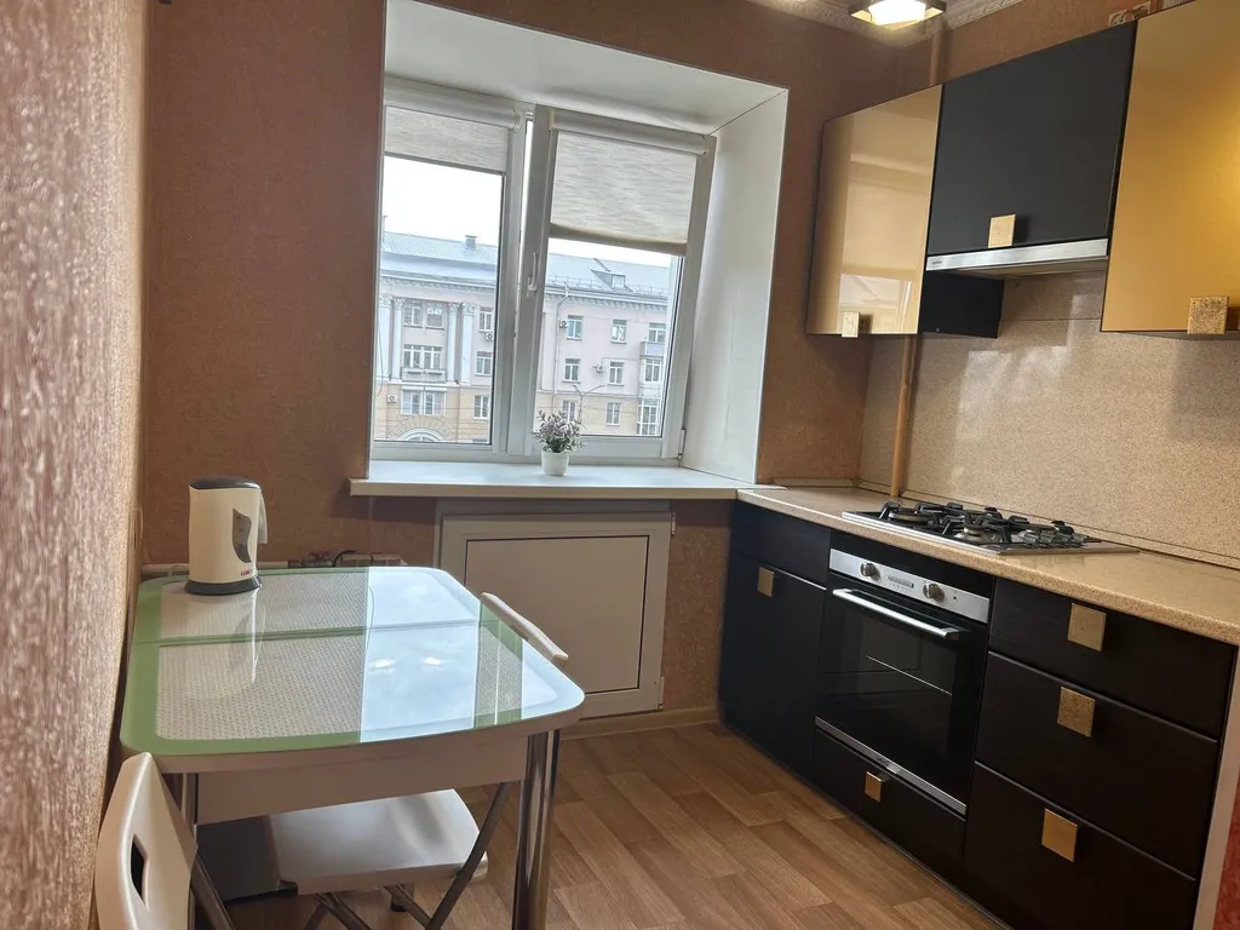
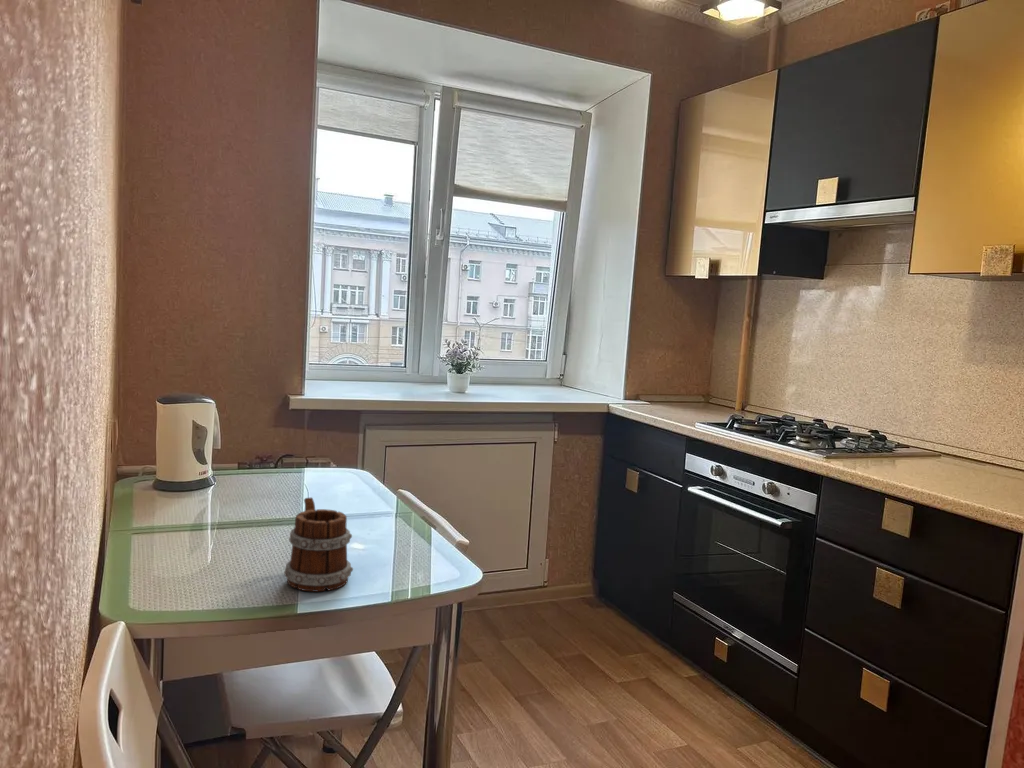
+ mug [283,496,354,593]
